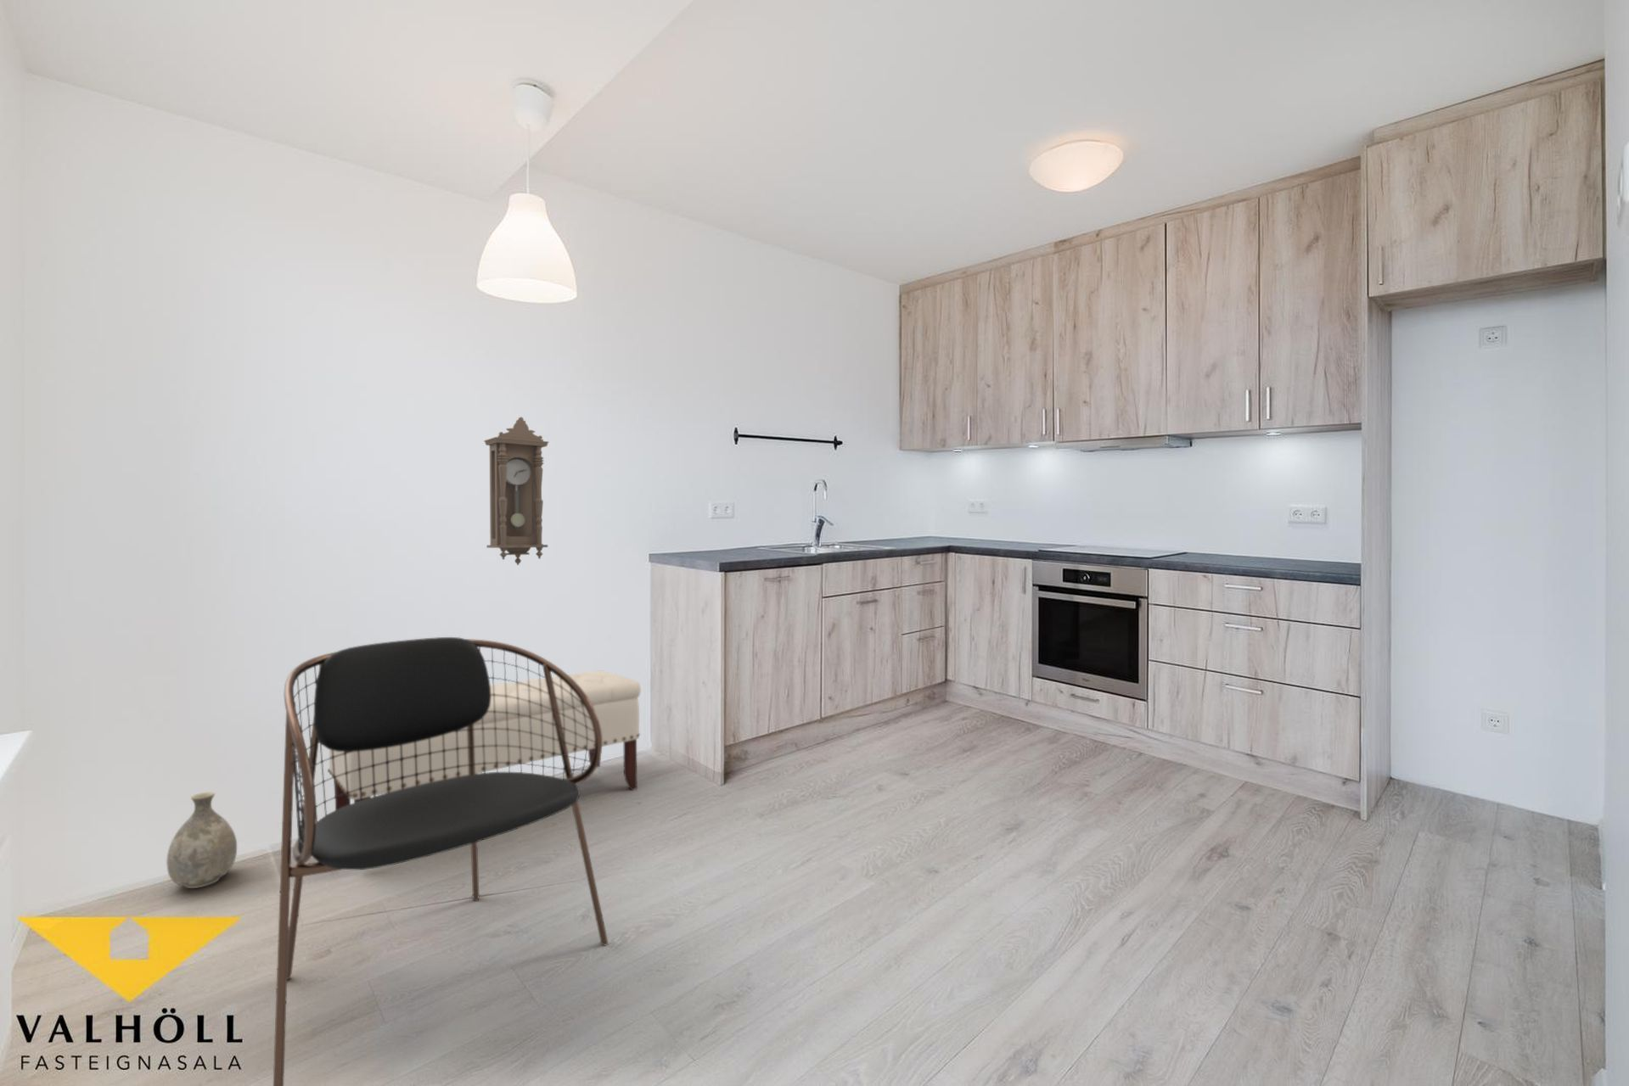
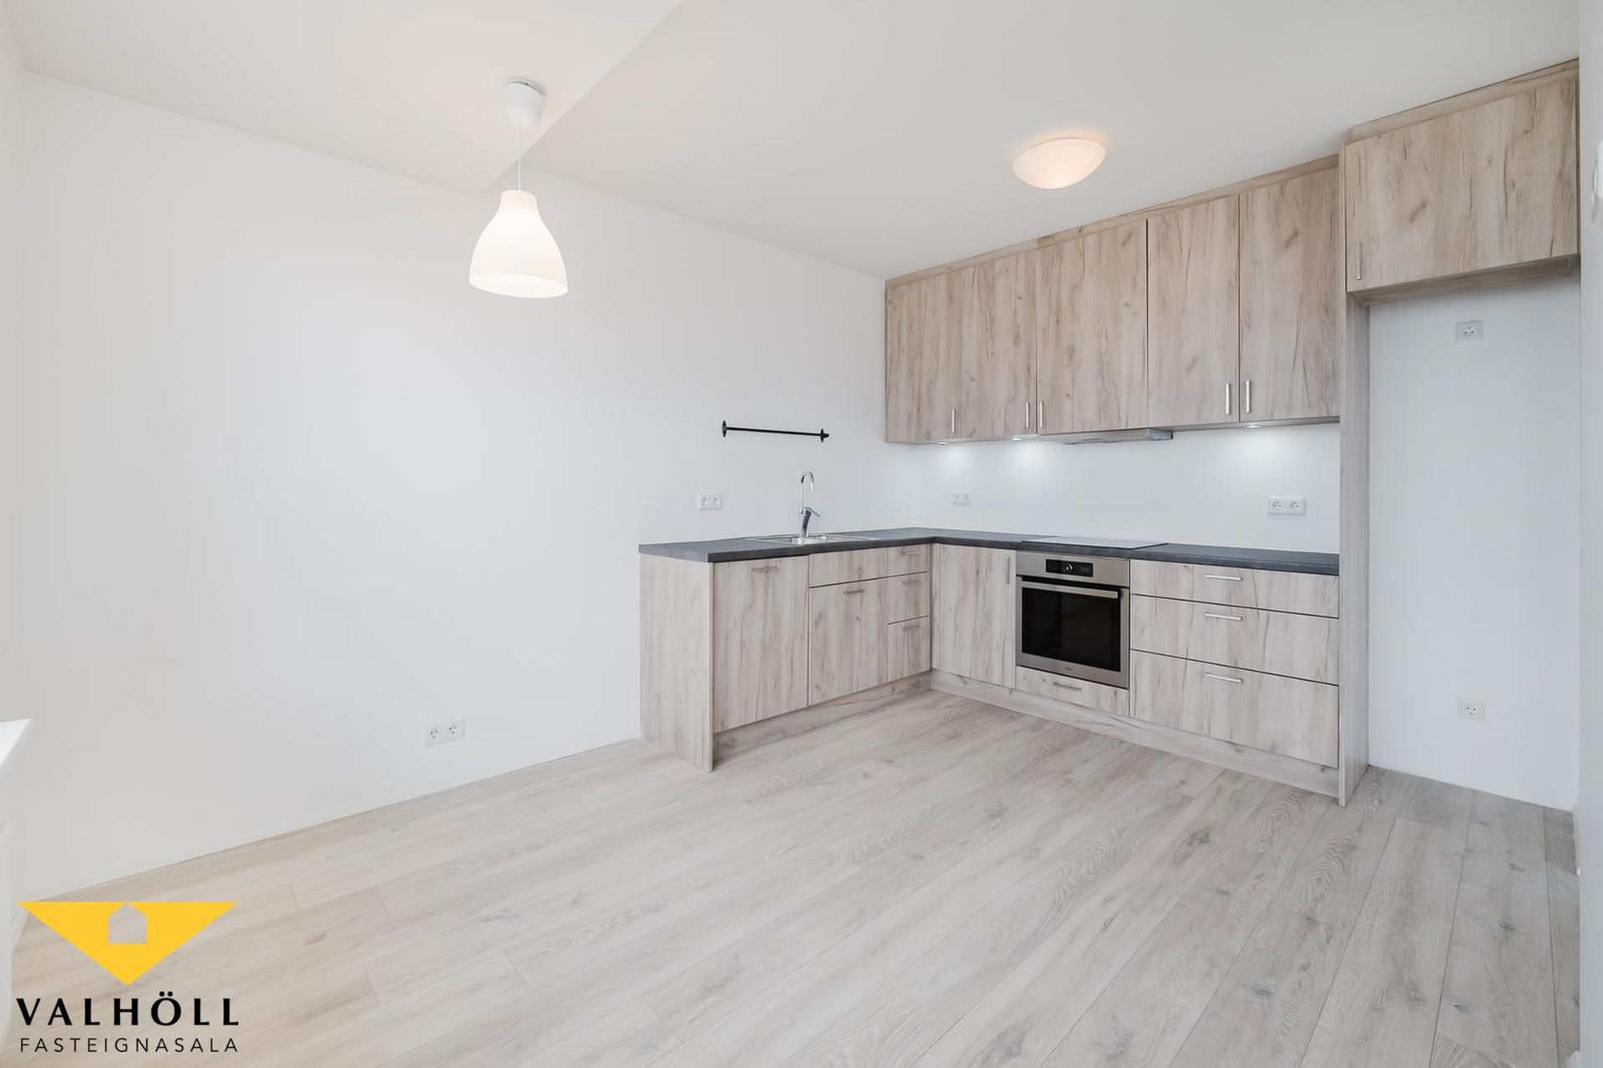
- dining chair [273,636,608,1086]
- bench [327,669,641,810]
- vase [166,791,238,890]
- pendulum clock [484,417,549,566]
